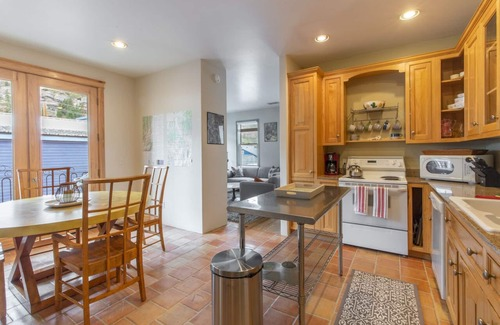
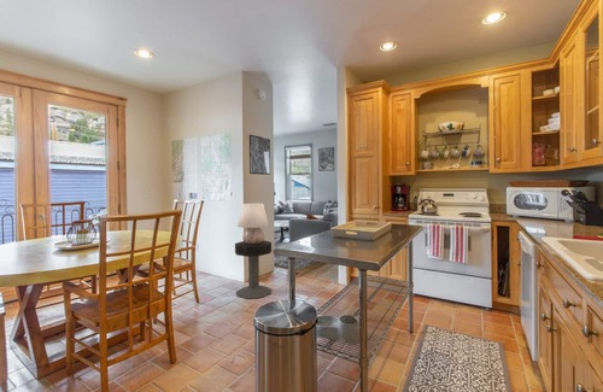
+ table lamp [236,203,270,245]
+ side table [234,239,273,300]
